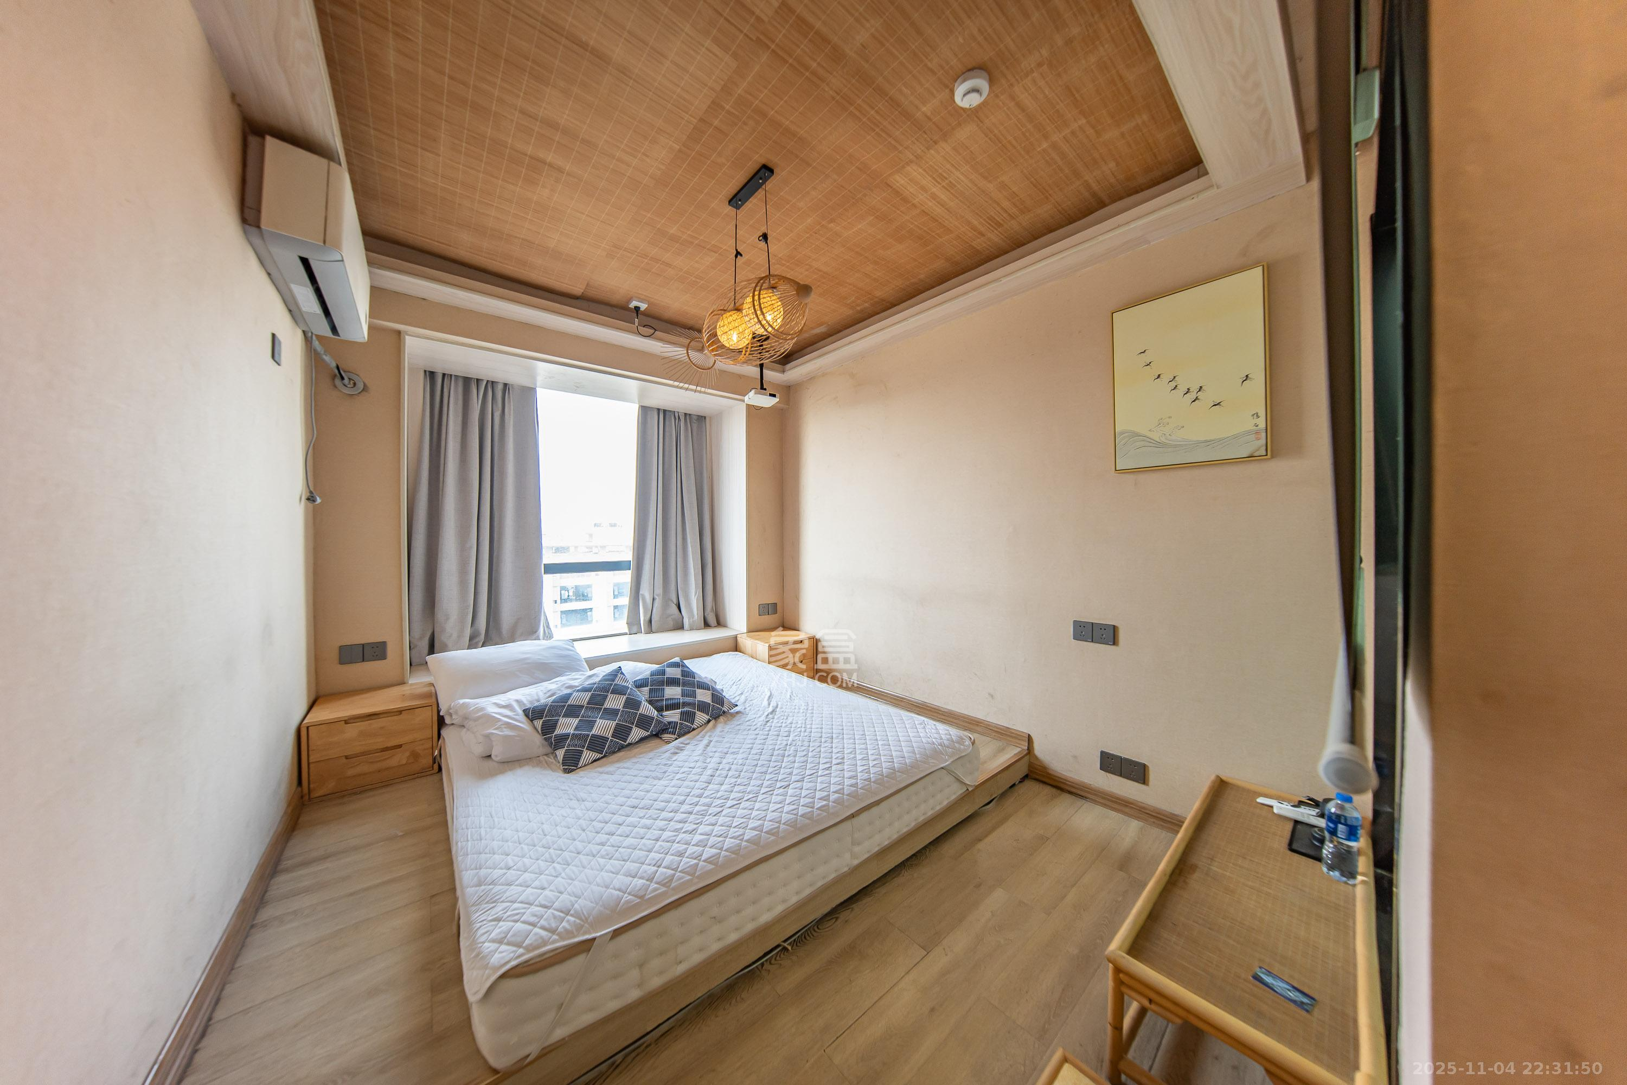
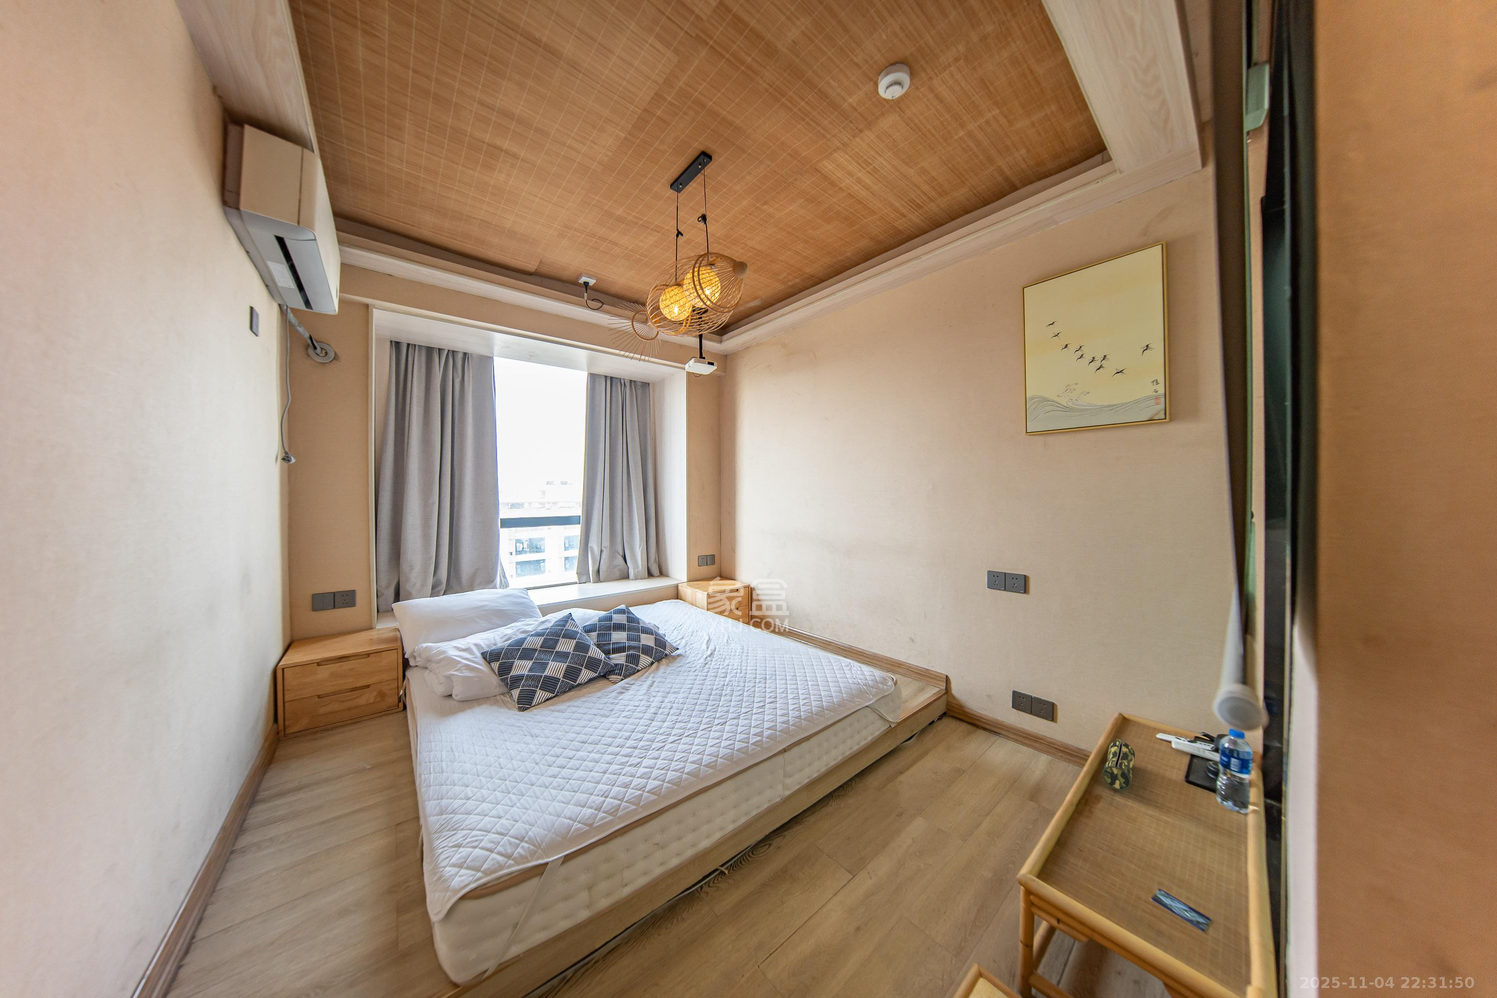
+ pencil case [1102,738,1136,791]
